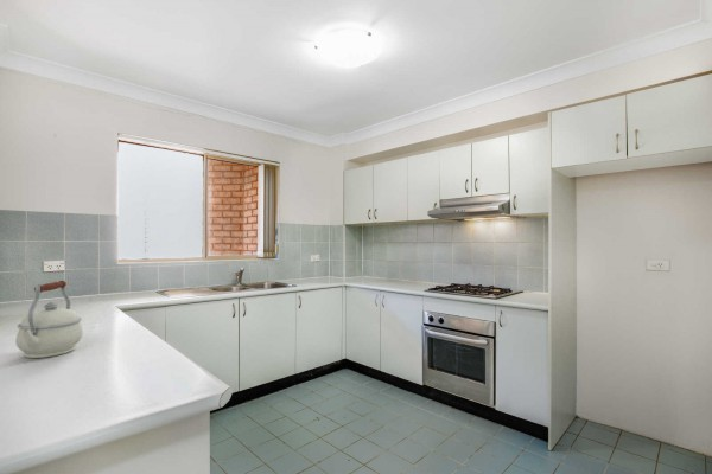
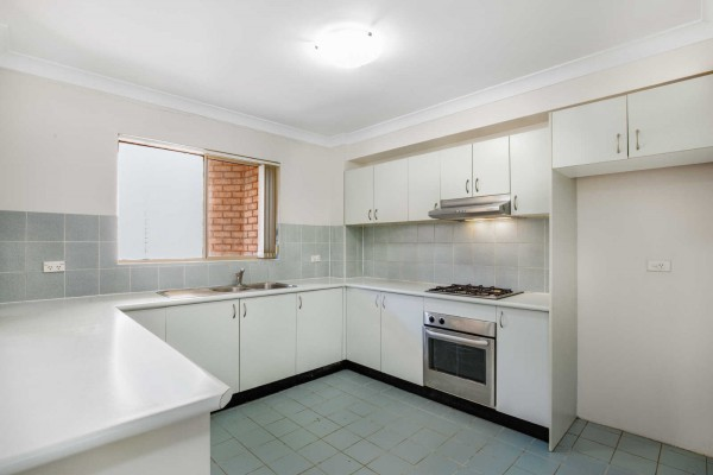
- kettle [14,280,84,359]
